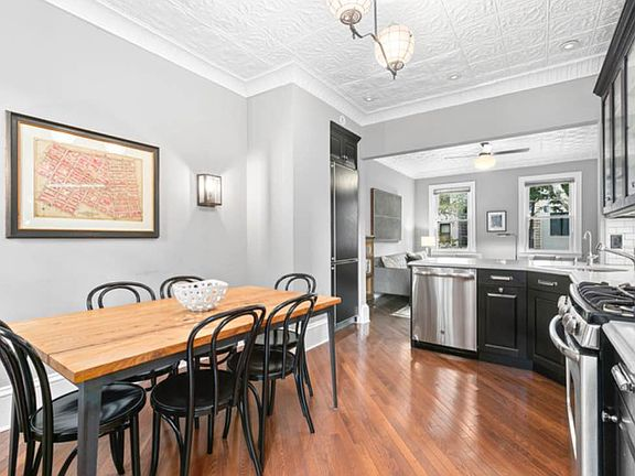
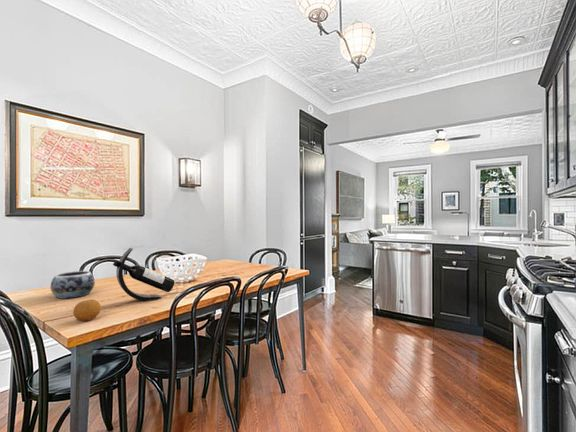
+ decorative bowl [50,270,96,300]
+ wine bottle [112,247,176,302]
+ fruit [73,299,102,322]
